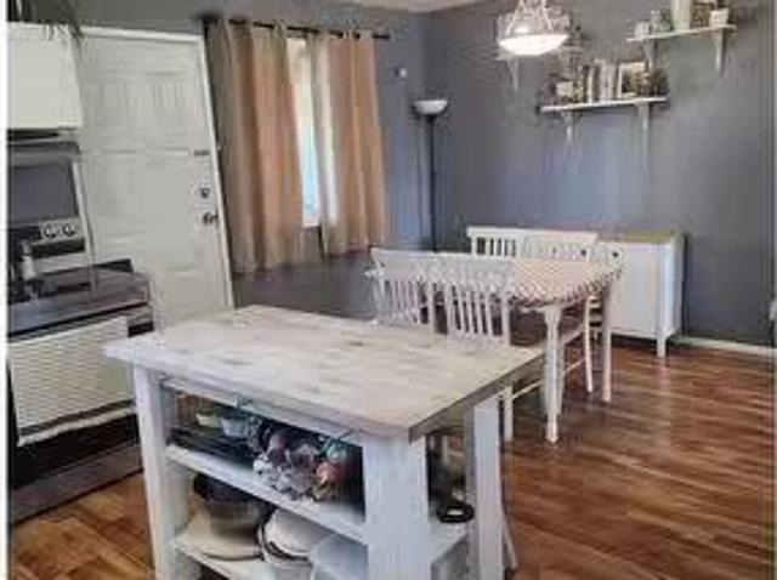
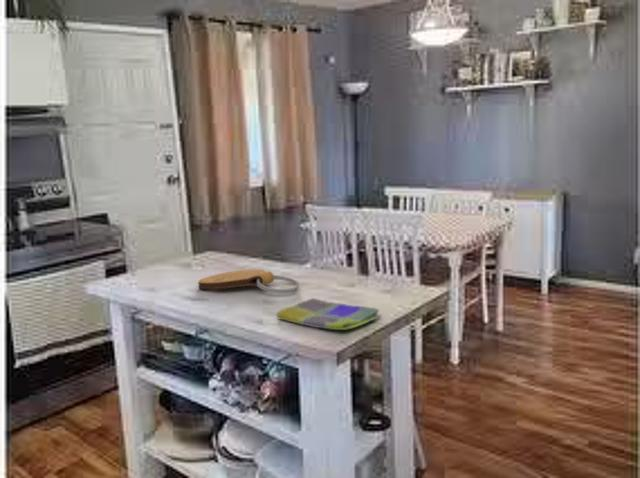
+ dish towel [276,297,382,331]
+ key chain [197,268,300,295]
